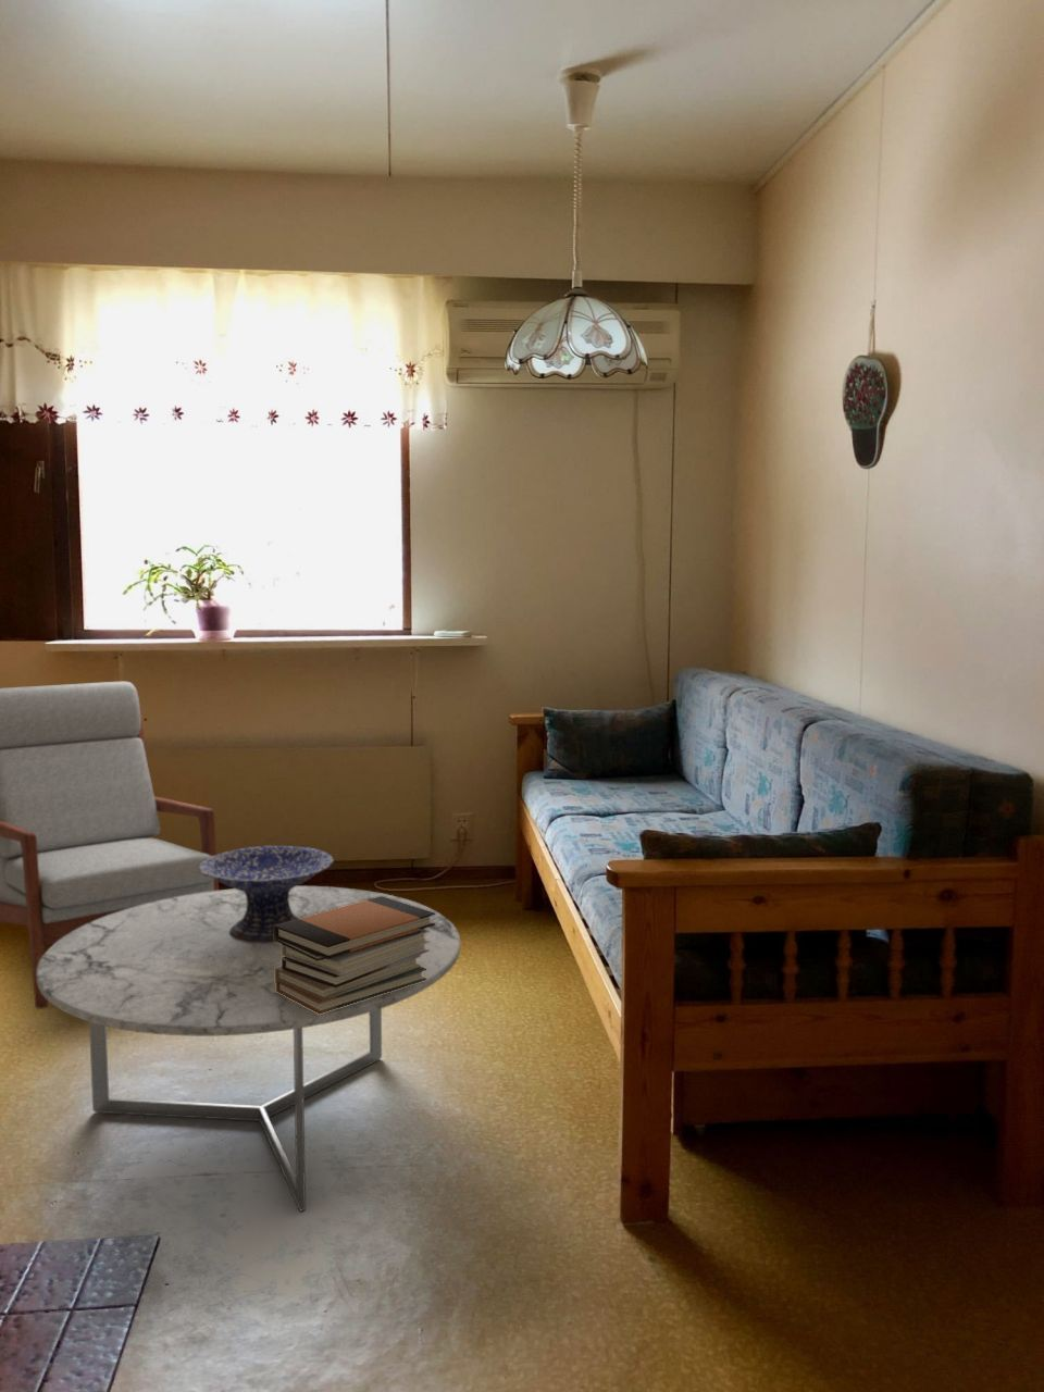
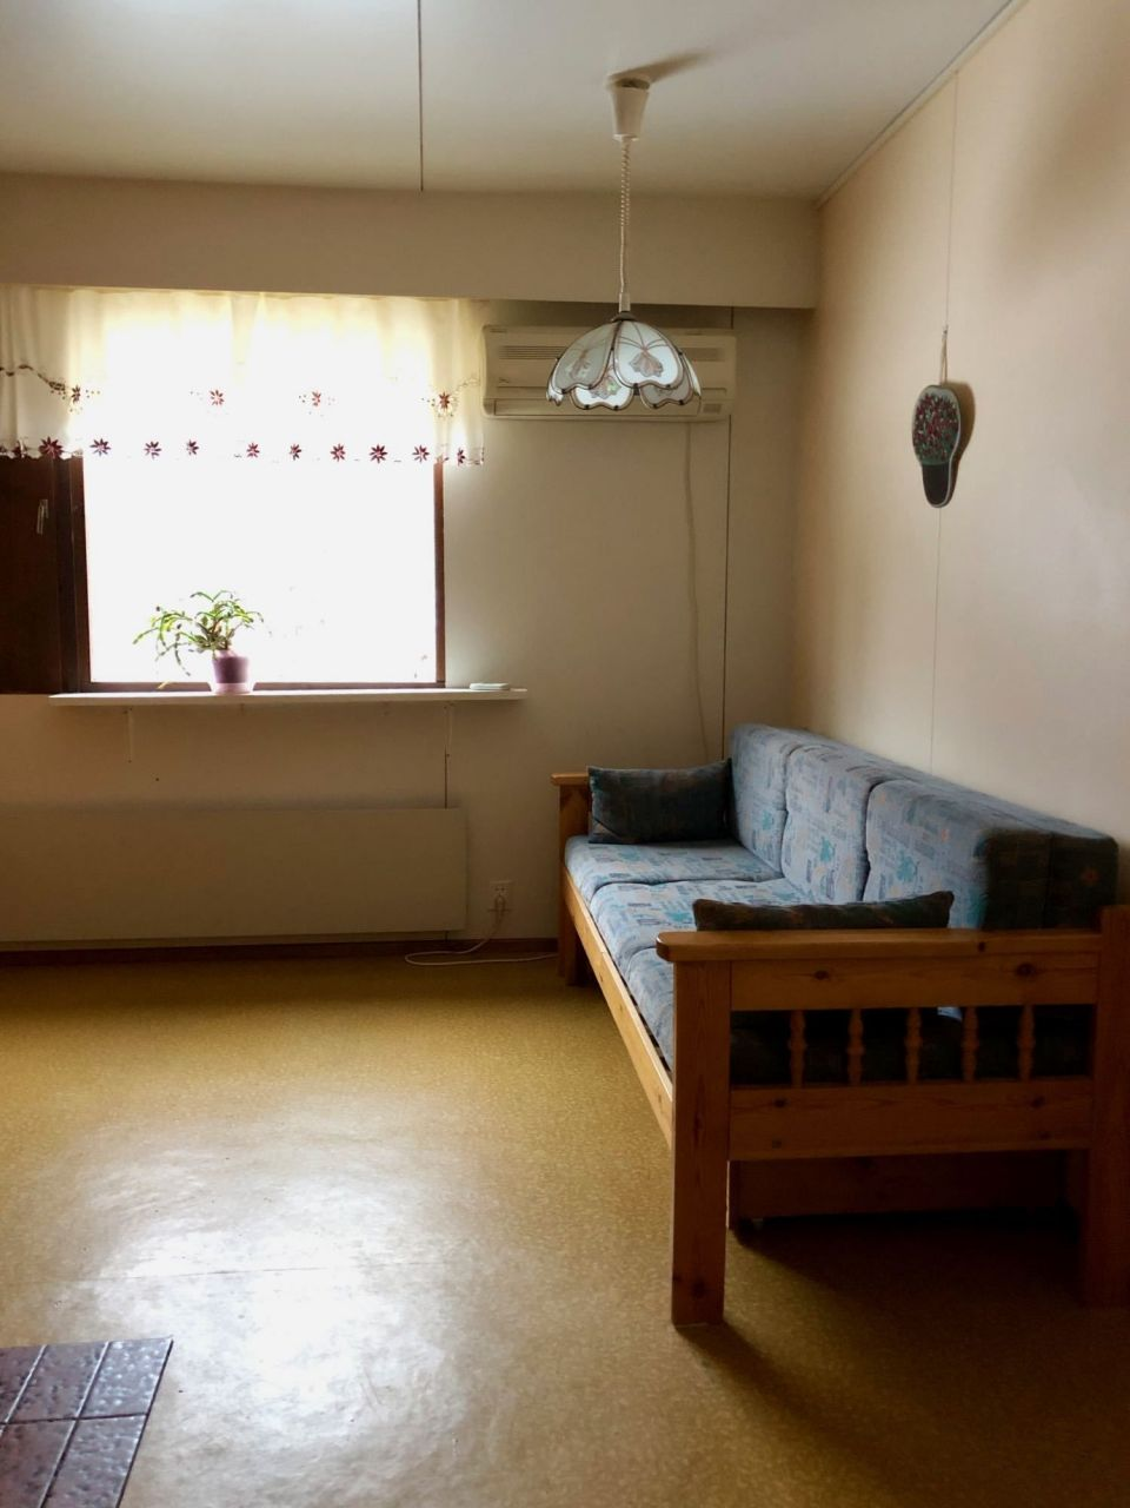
- book stack [274,897,436,1015]
- armchair [0,681,219,1009]
- coffee table [37,886,461,1212]
- decorative bowl [198,845,334,943]
